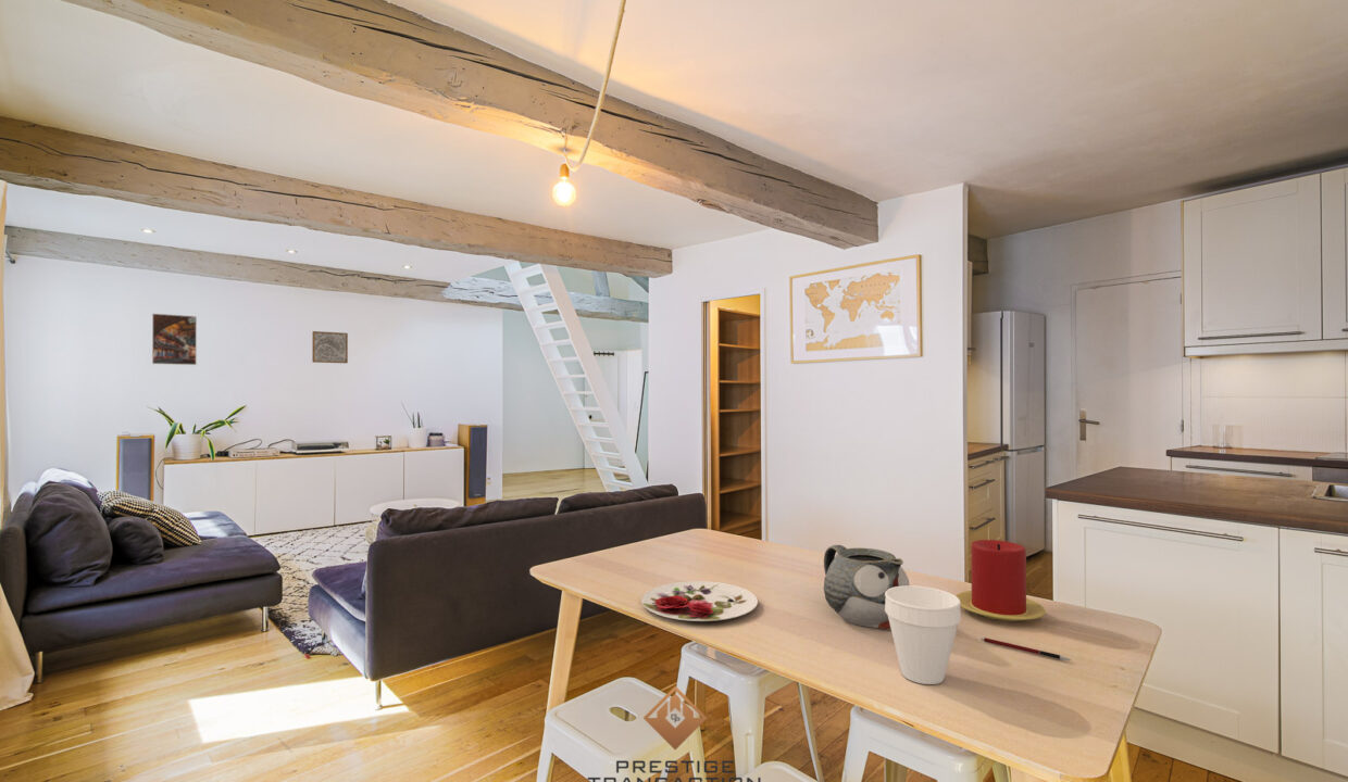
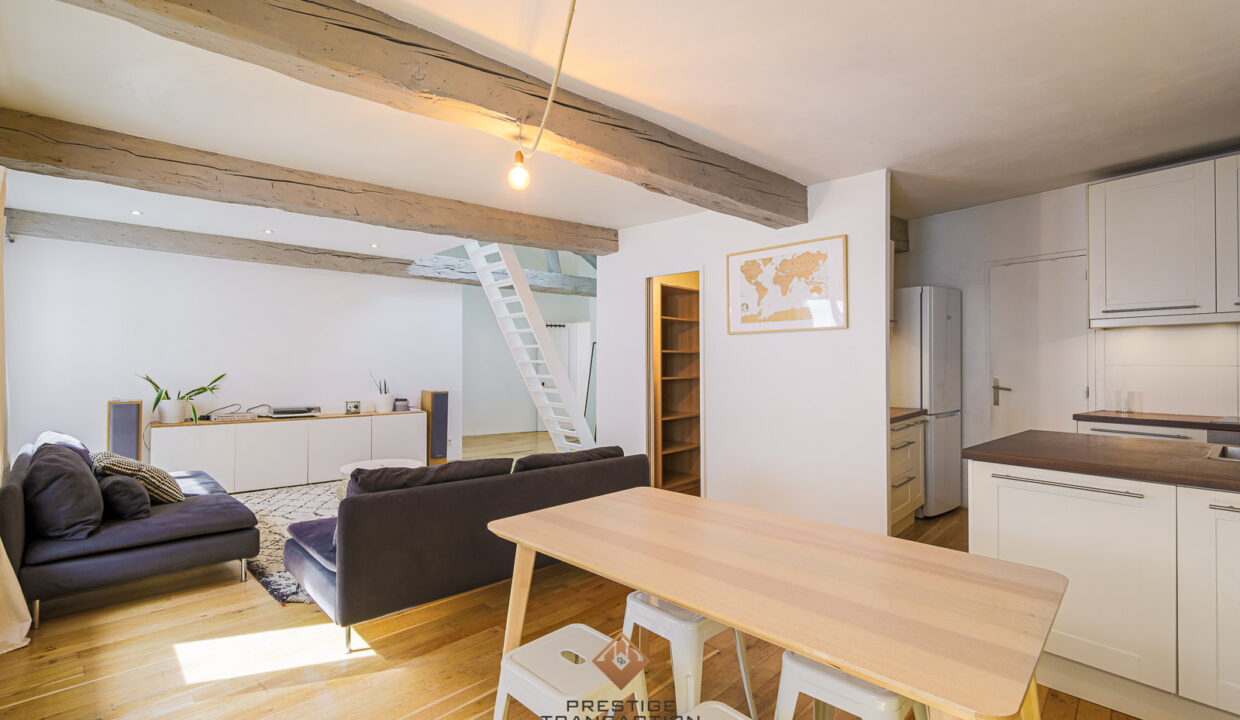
- teapot [823,544,910,631]
- wall art [311,330,349,364]
- plate [640,580,759,622]
- candle [954,539,1047,622]
- pen [981,636,1072,661]
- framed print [151,313,198,366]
- cup [885,584,962,685]
